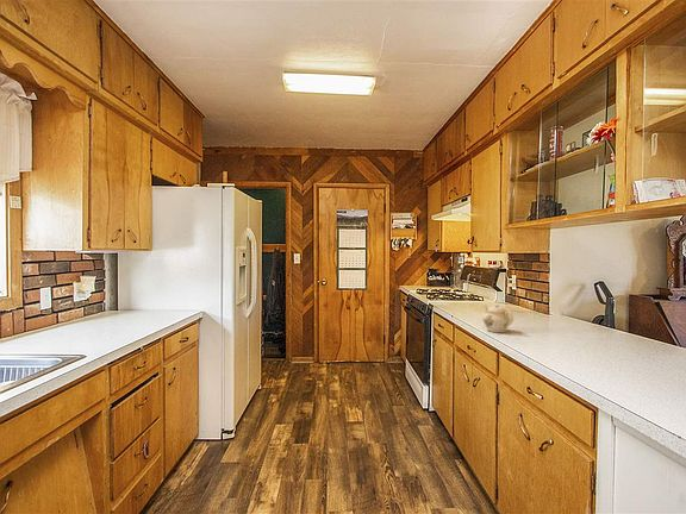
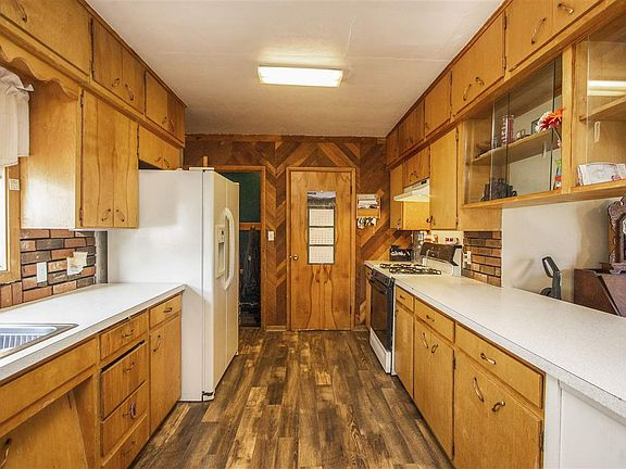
- teapot [481,303,514,333]
